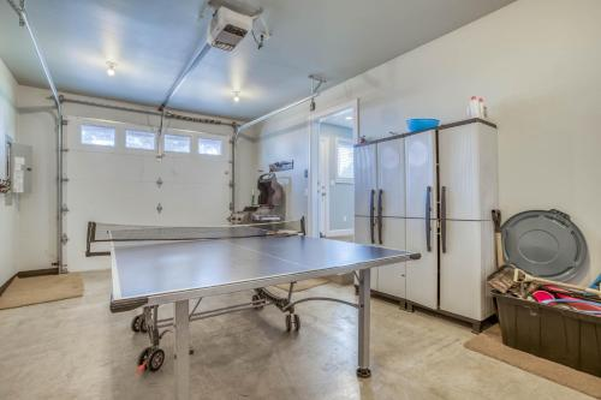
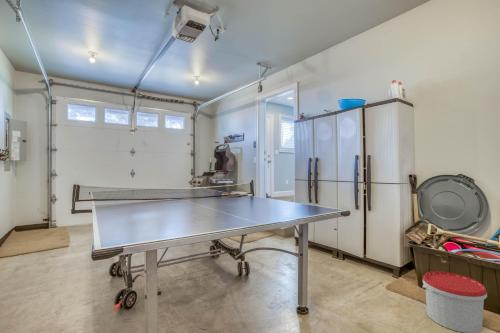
+ bucket [422,270,488,333]
